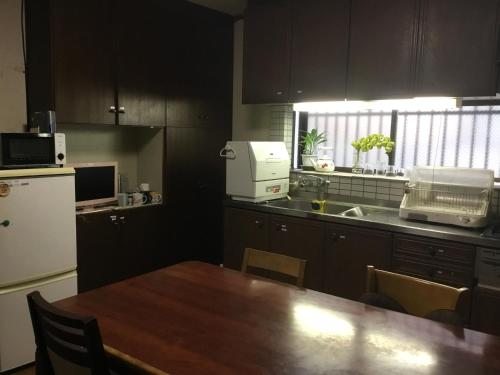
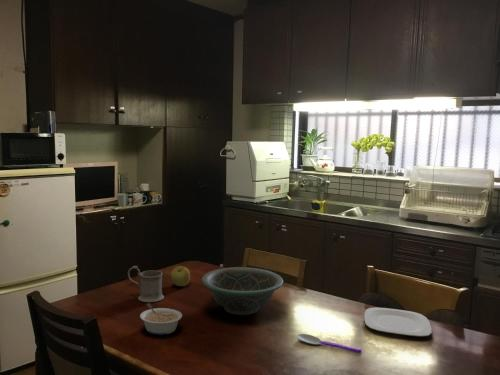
+ decorative bowl [200,266,284,316]
+ plate [363,307,433,338]
+ spoon [296,333,363,353]
+ legume [139,302,183,336]
+ mug [127,265,165,303]
+ apple [170,265,191,287]
